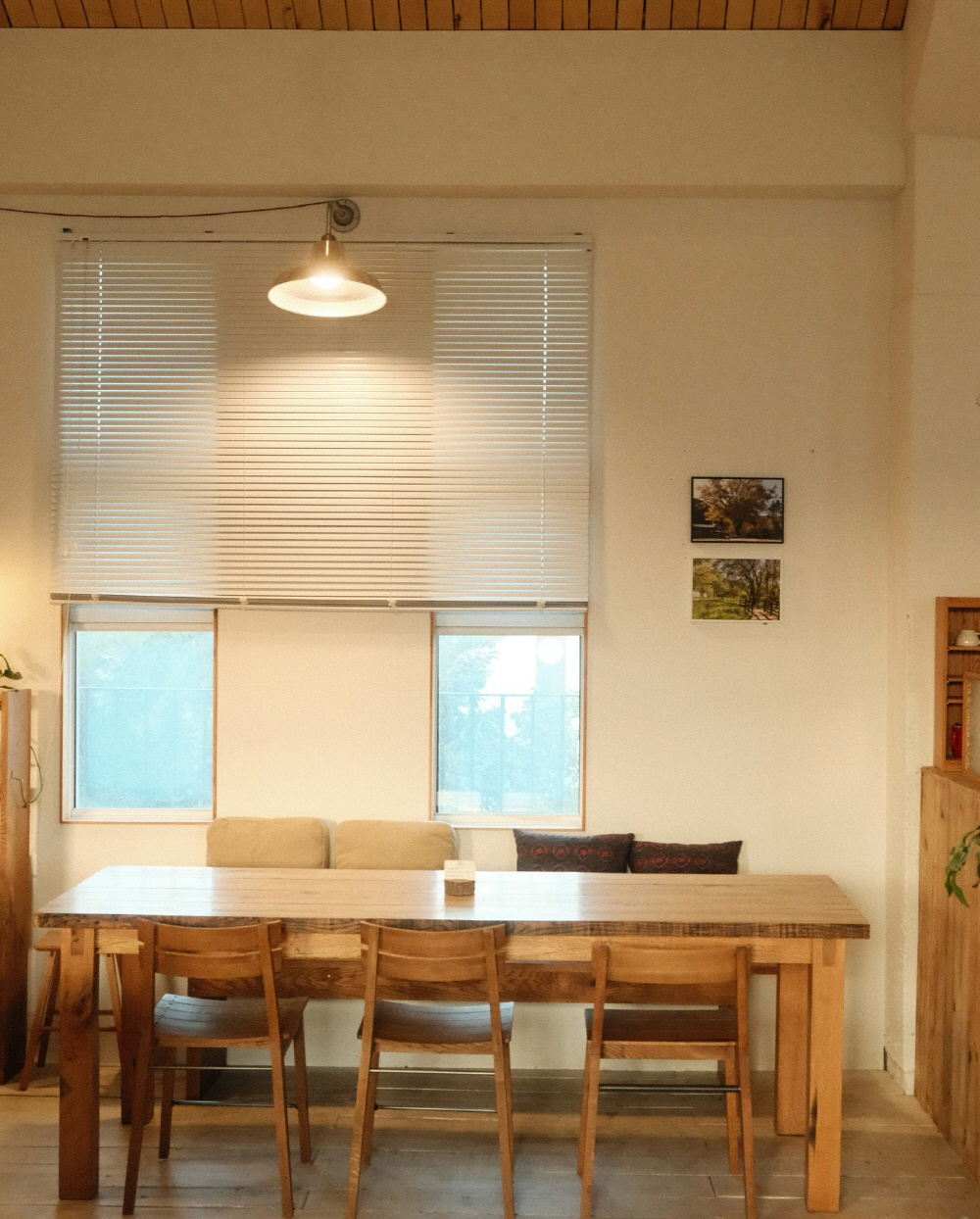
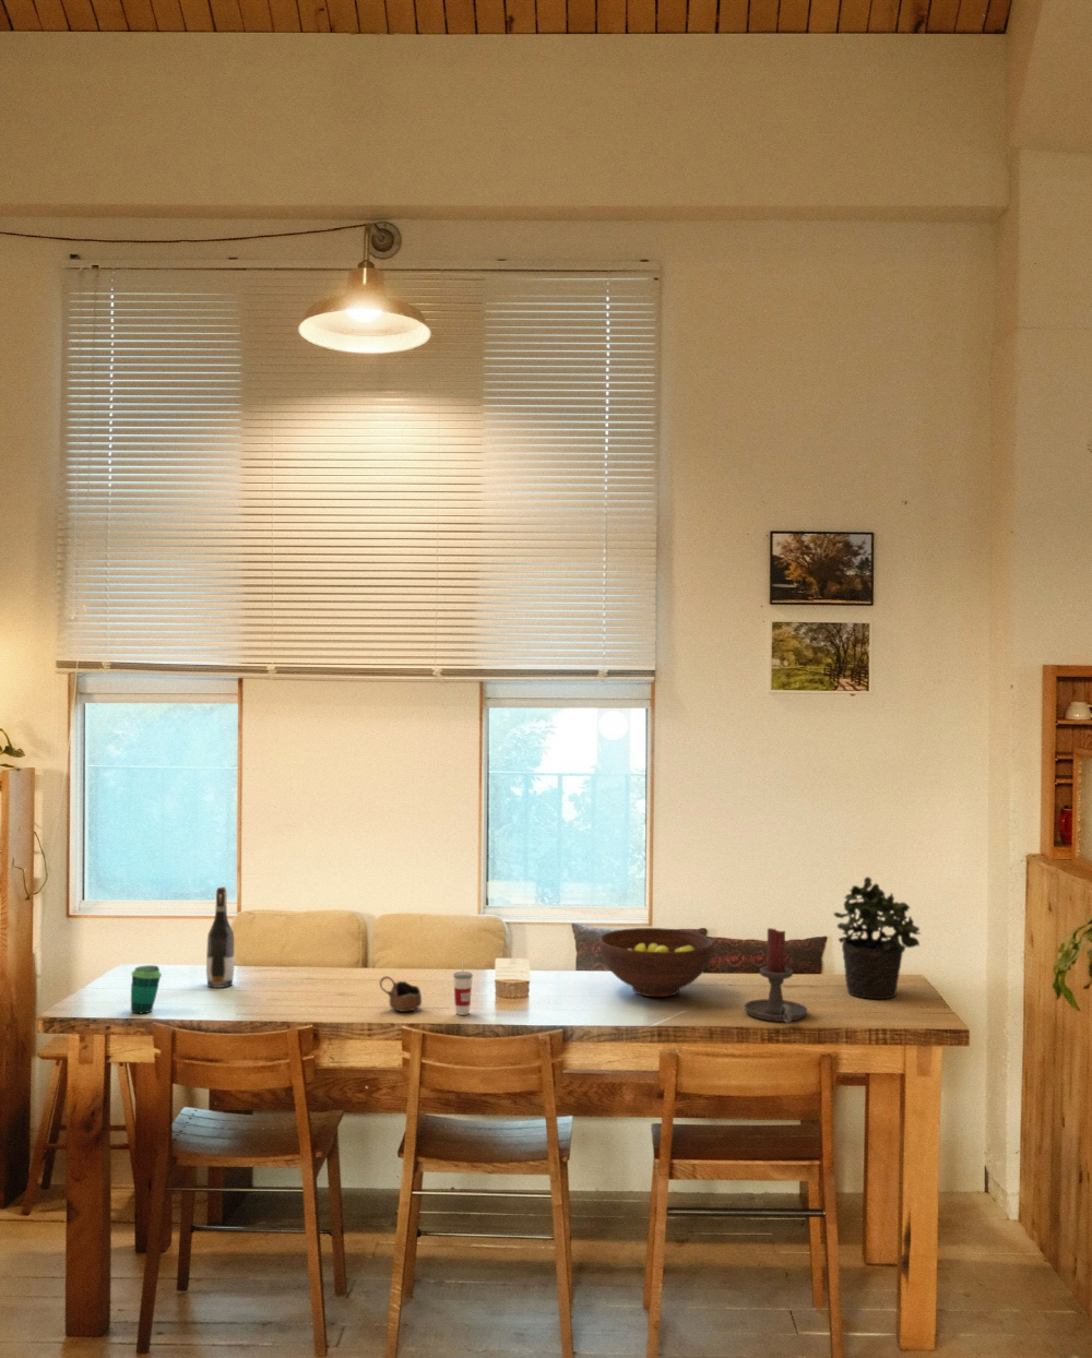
+ cup [379,975,422,1013]
+ candle holder [743,927,808,1024]
+ fruit bowl [598,927,715,998]
+ wine bottle [205,886,235,989]
+ potted plant [832,876,922,1000]
+ cup [452,958,474,1016]
+ cup [130,964,163,1014]
